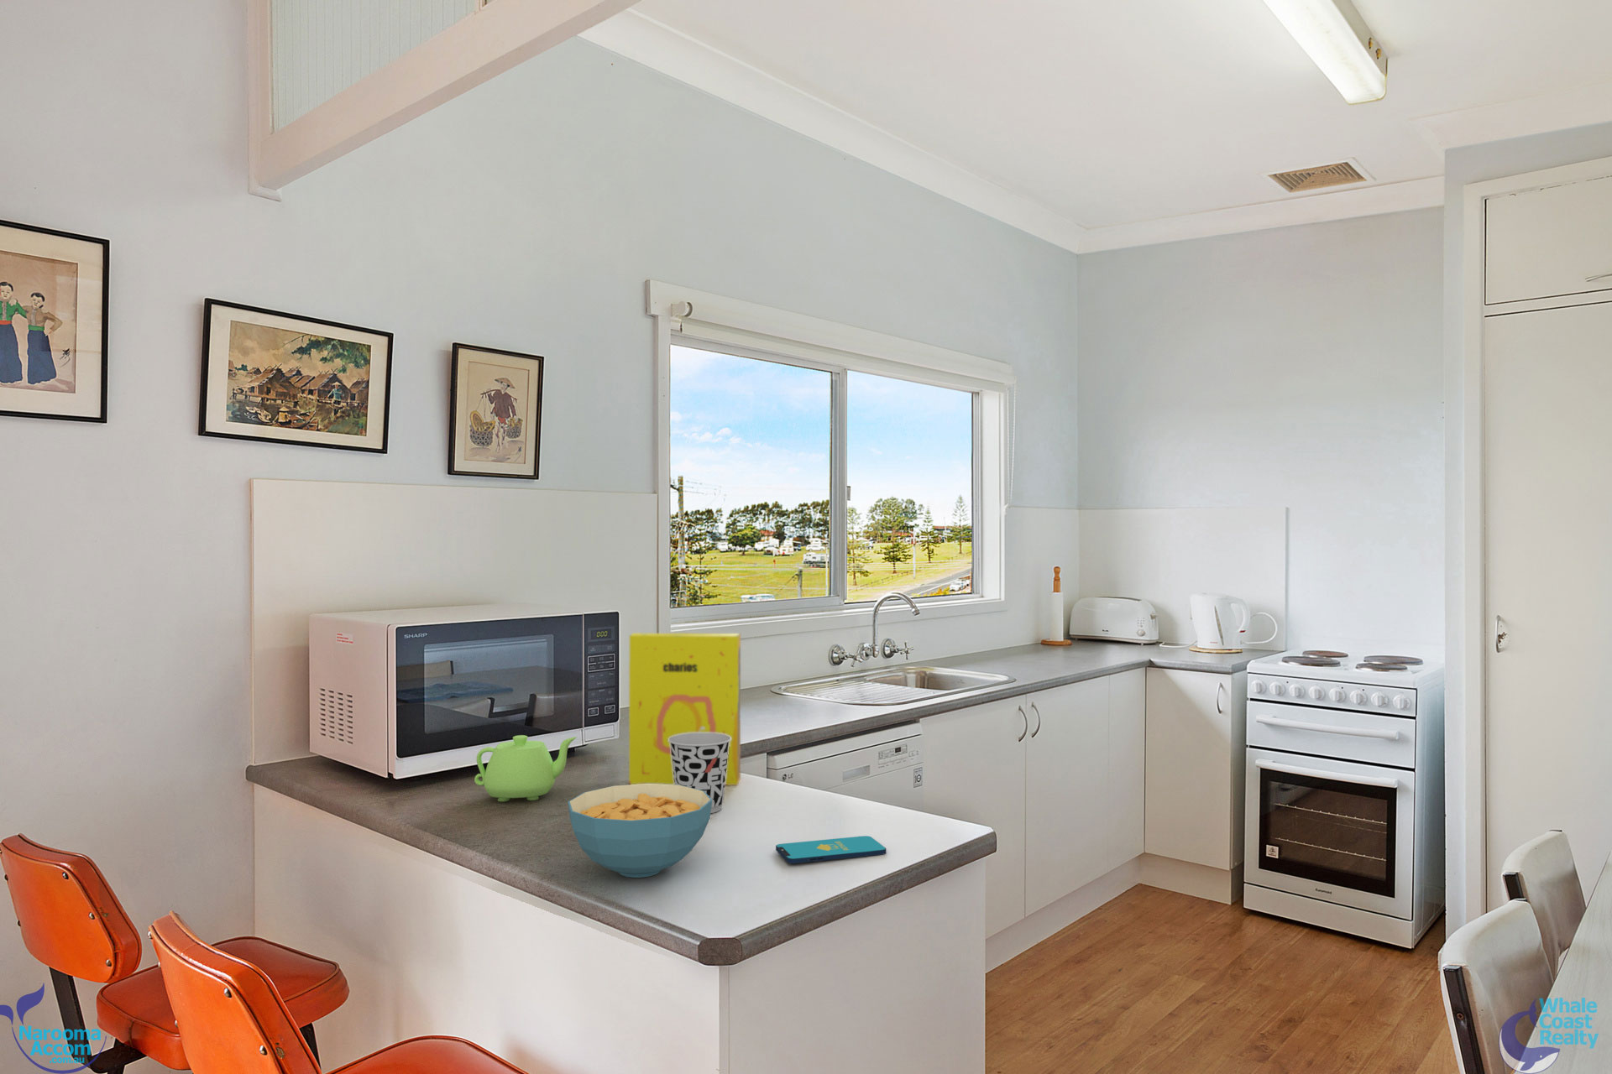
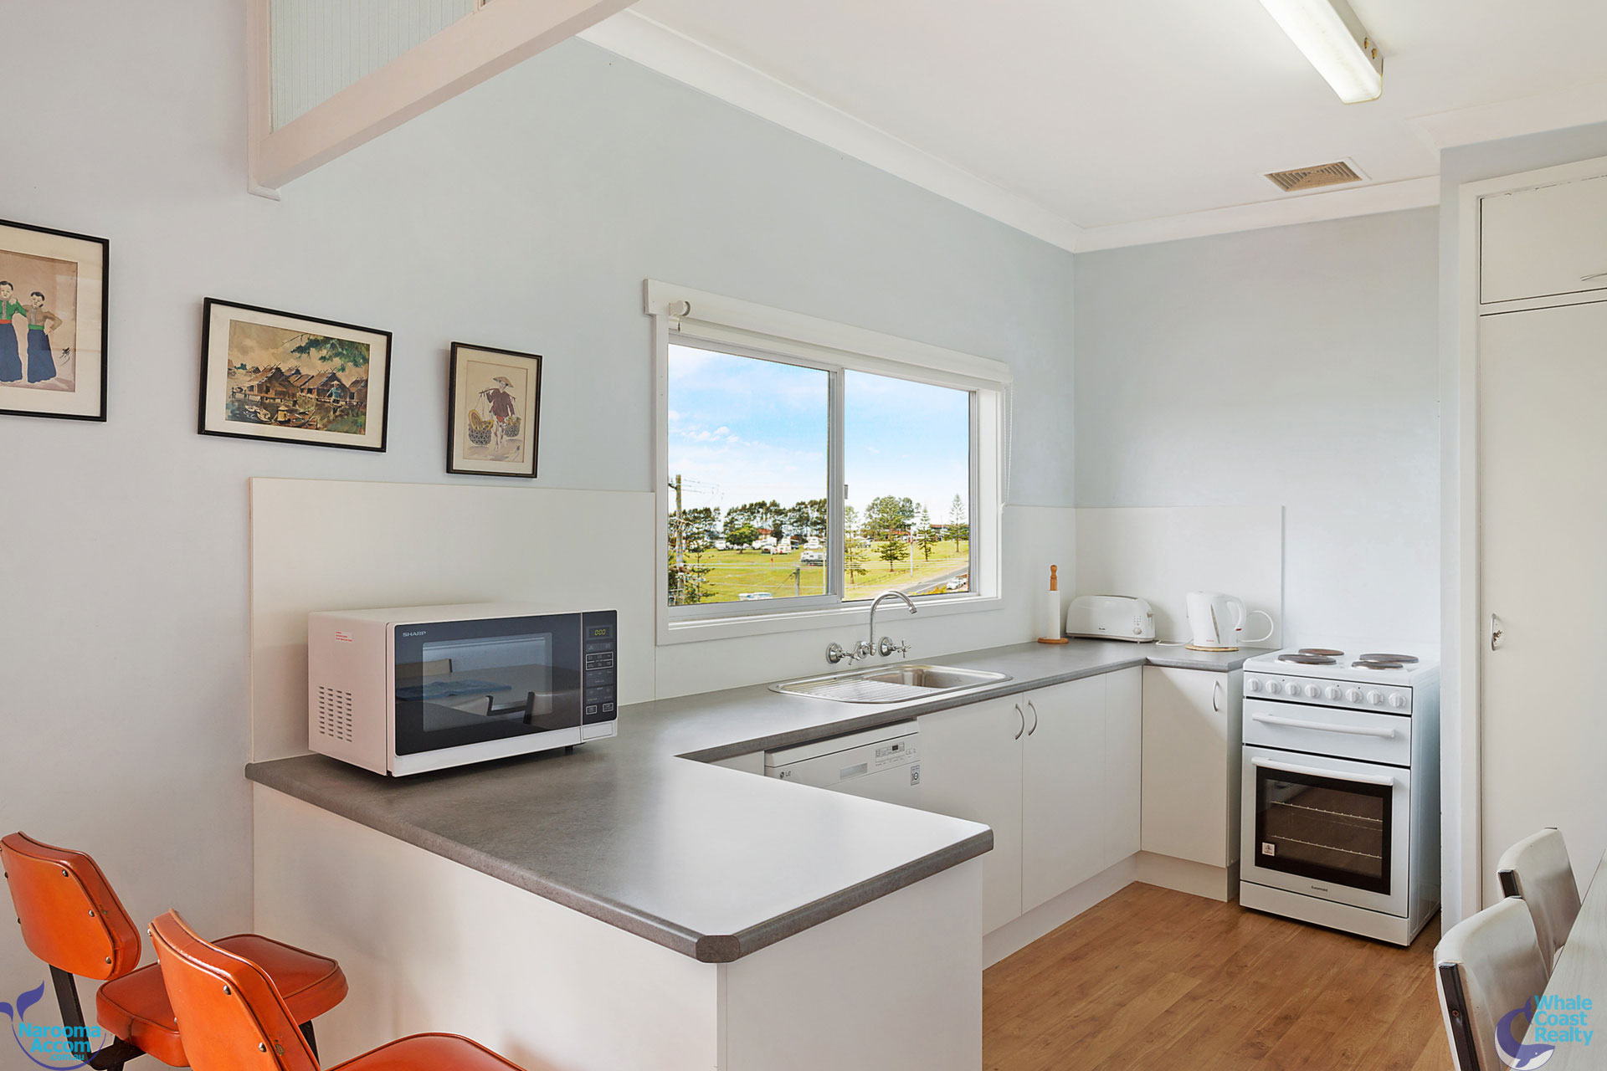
- cereal bowl [566,784,712,879]
- smartphone [775,834,886,864]
- cup [668,732,732,814]
- teapot [474,734,578,802]
- cereal box [628,632,741,786]
